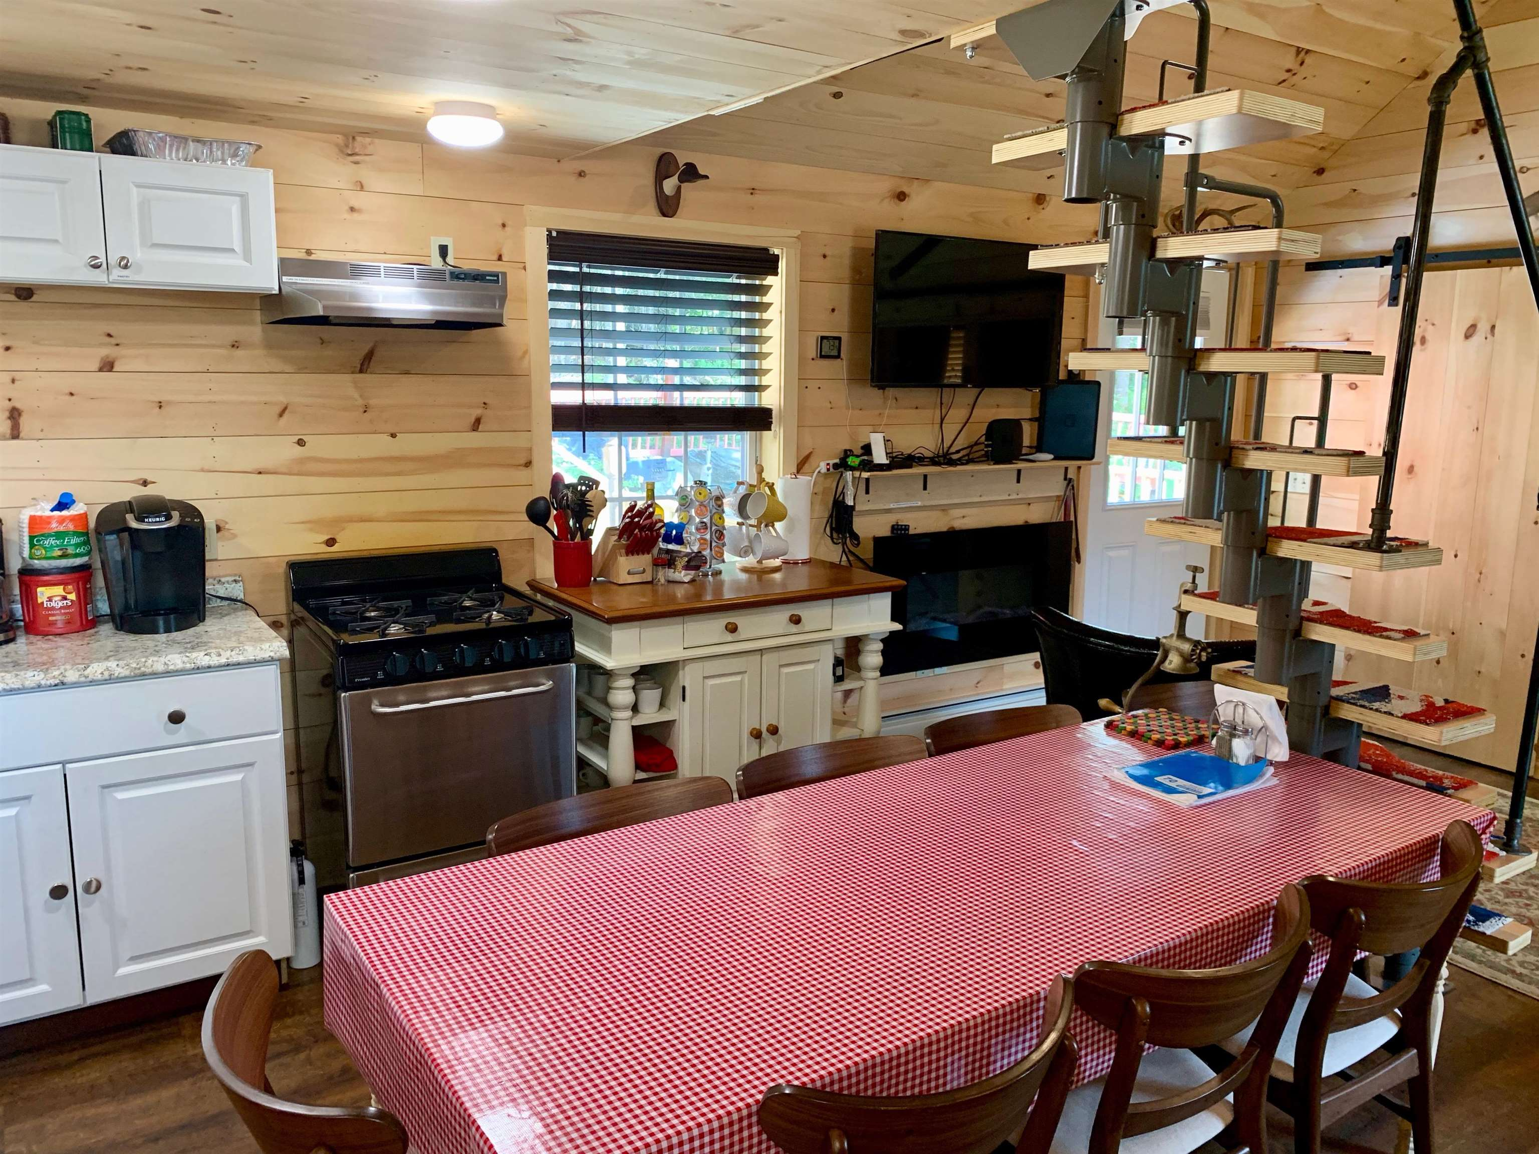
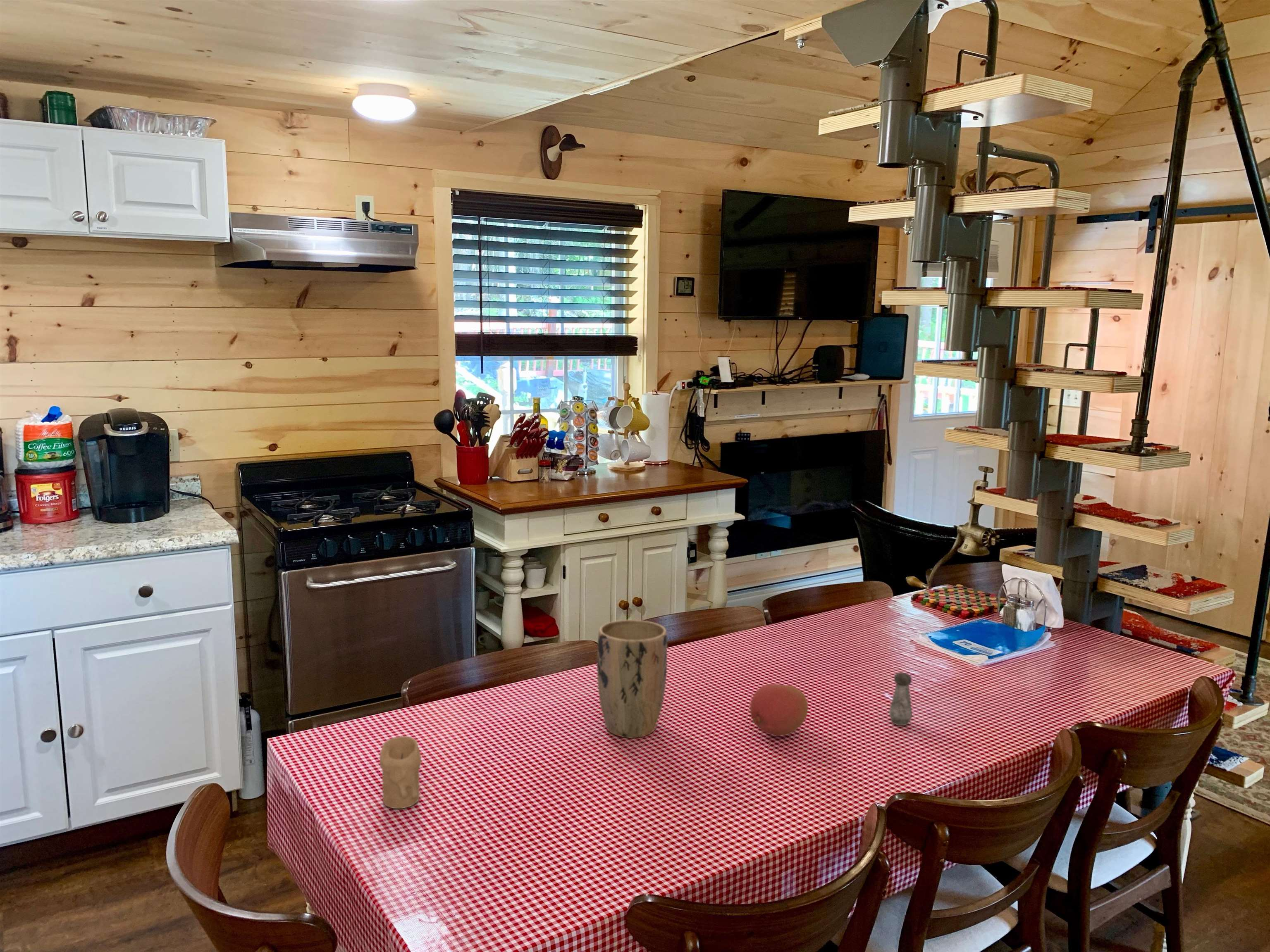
+ salt shaker [888,672,913,726]
+ candle [379,736,422,809]
+ plant pot [597,619,668,738]
+ fruit [749,683,809,737]
